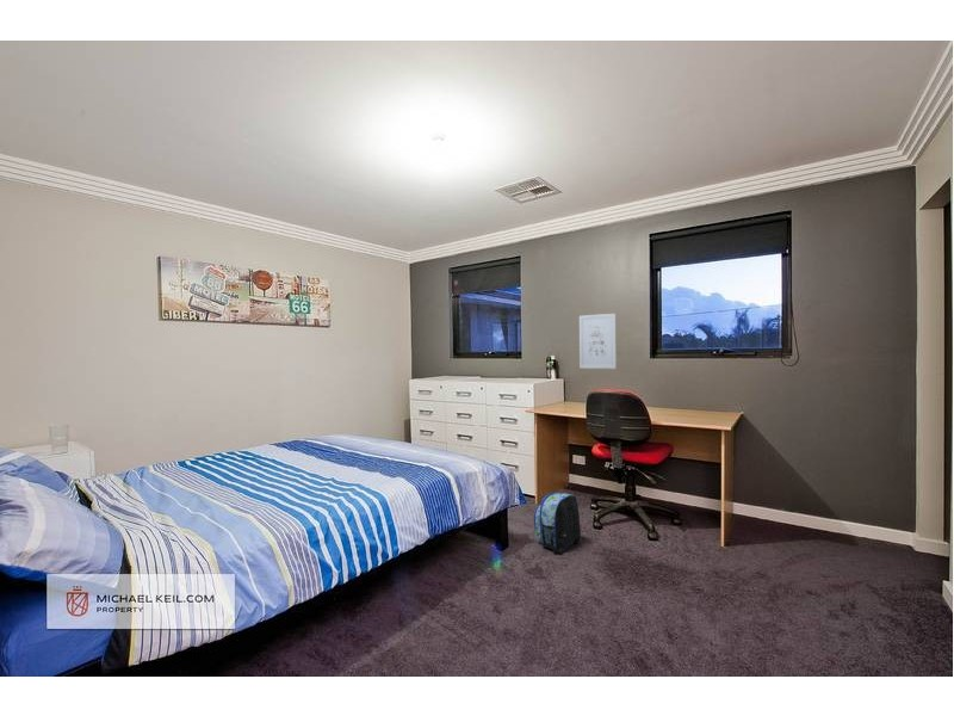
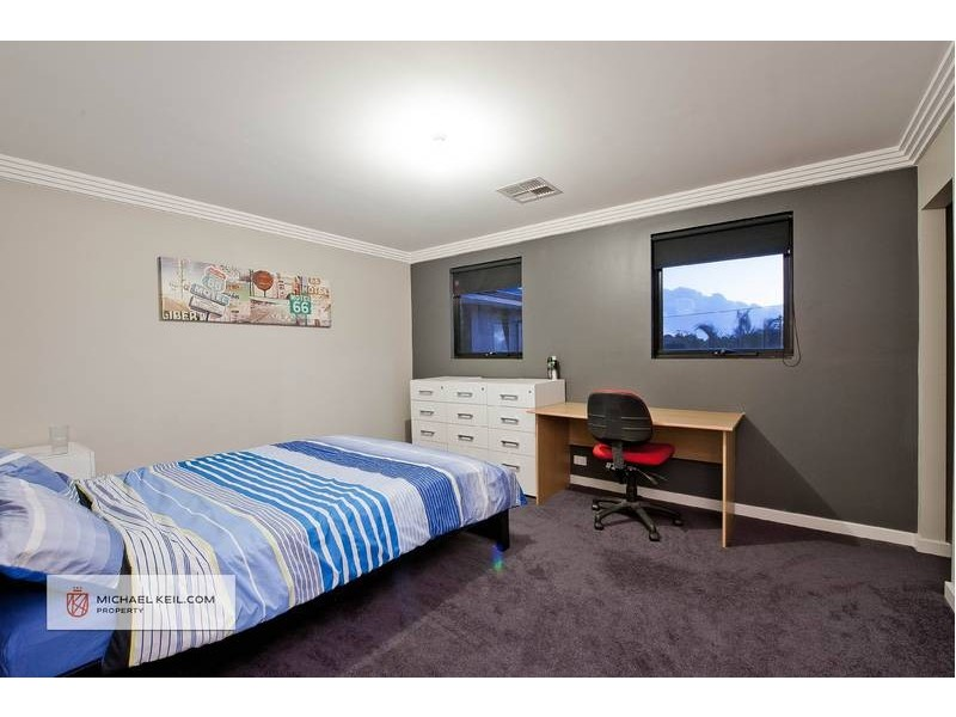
- wall art [578,313,618,370]
- backpack [533,492,582,554]
